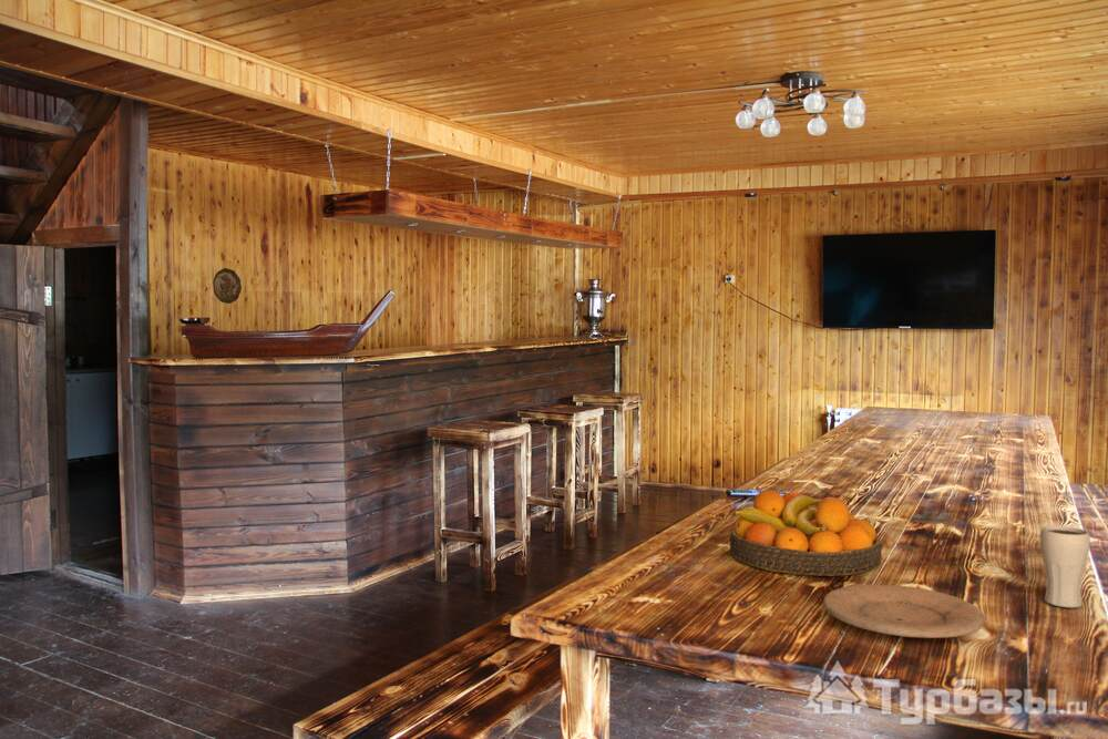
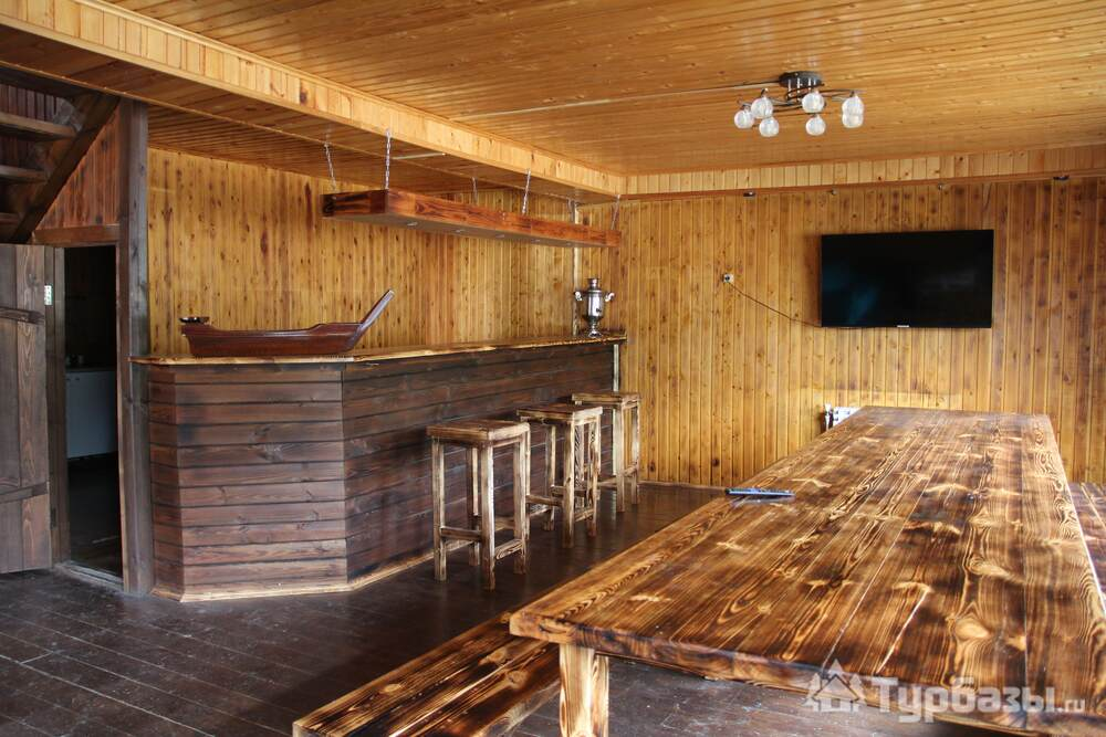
- plate [822,584,986,639]
- drinking glass [1039,525,1091,609]
- decorative plate [212,267,243,305]
- fruit bowl [729,489,882,577]
